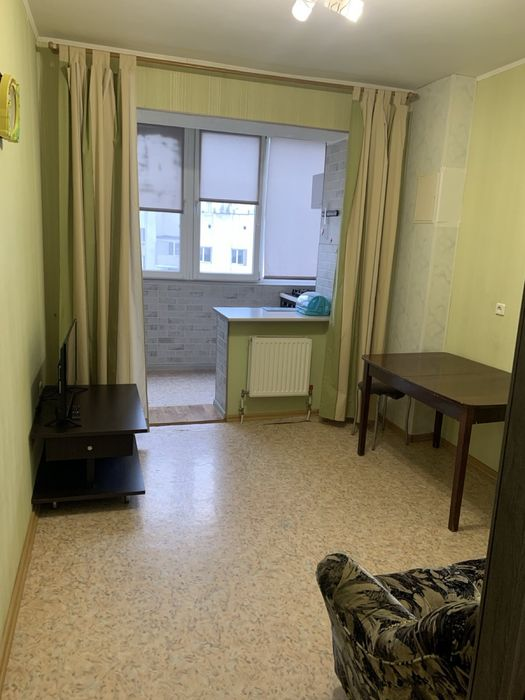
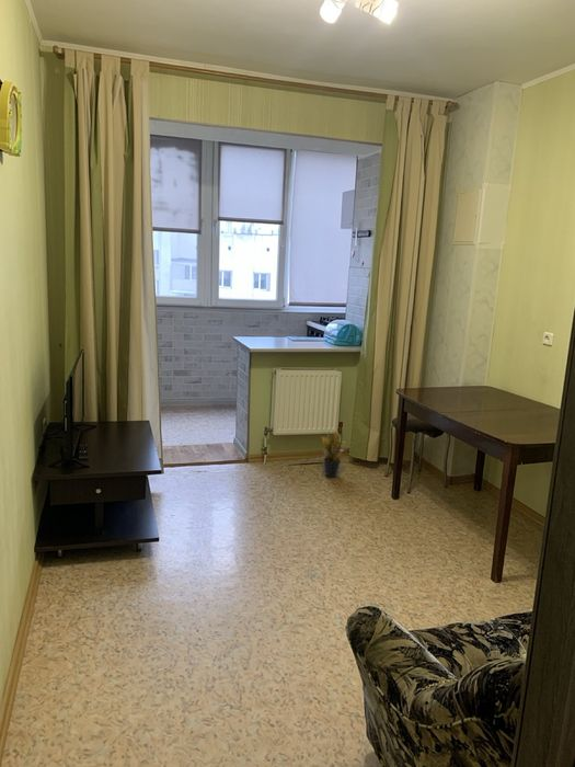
+ potted plant [321,430,347,479]
